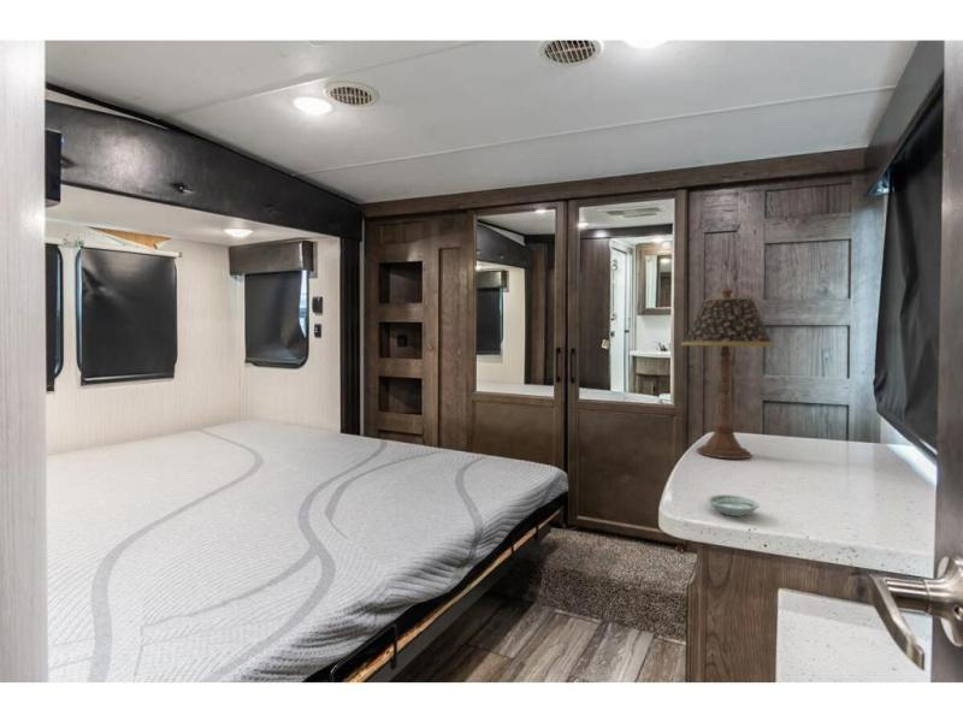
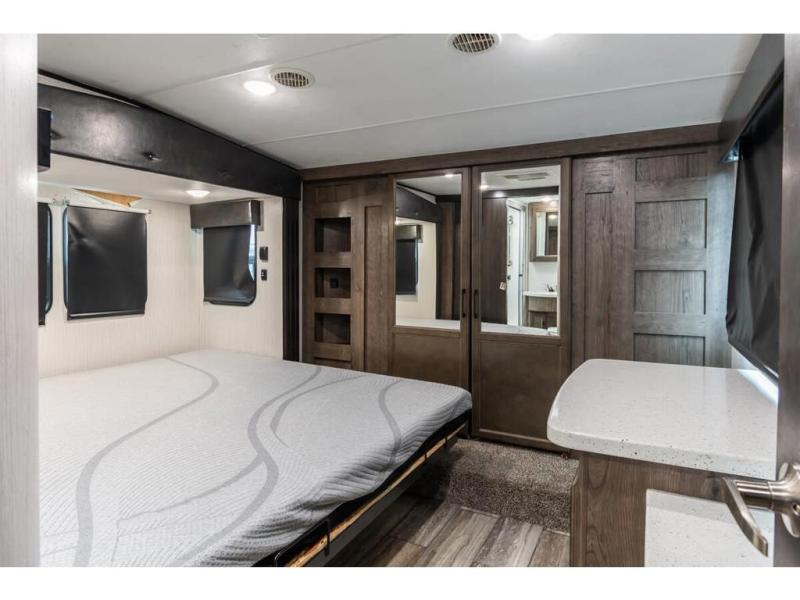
- saucer [707,493,761,517]
- table lamp [680,286,776,460]
